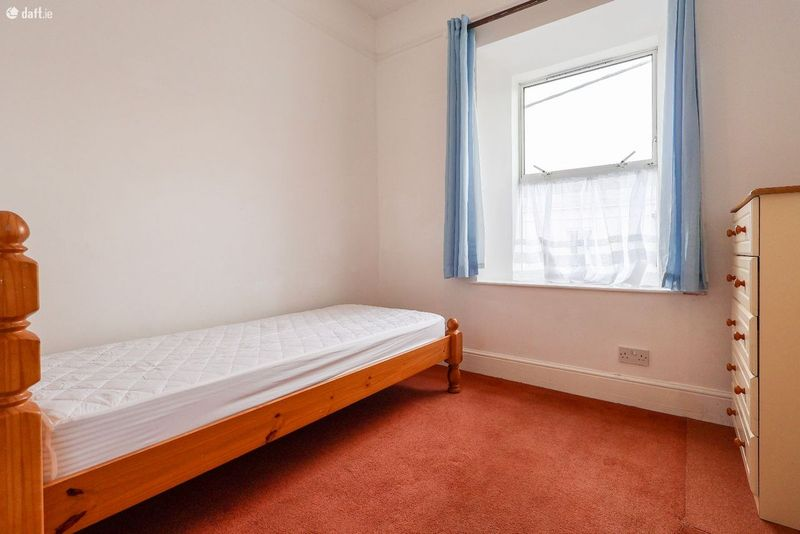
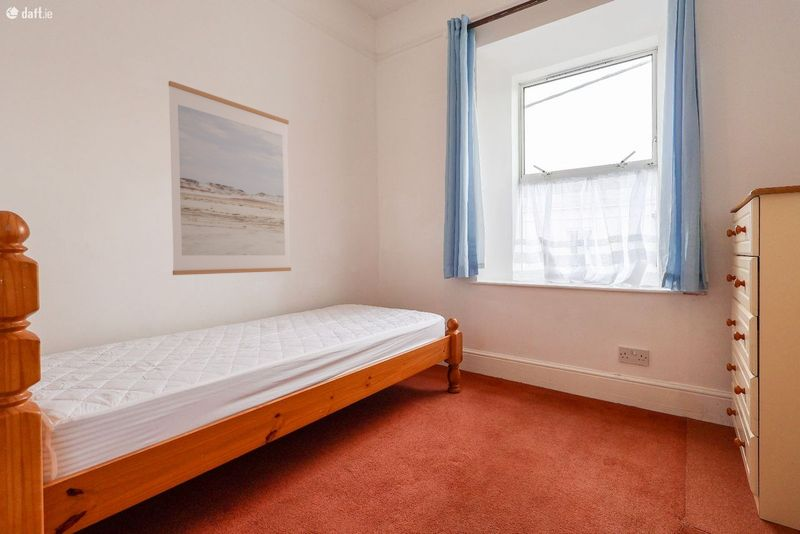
+ wall art [168,80,292,276]
